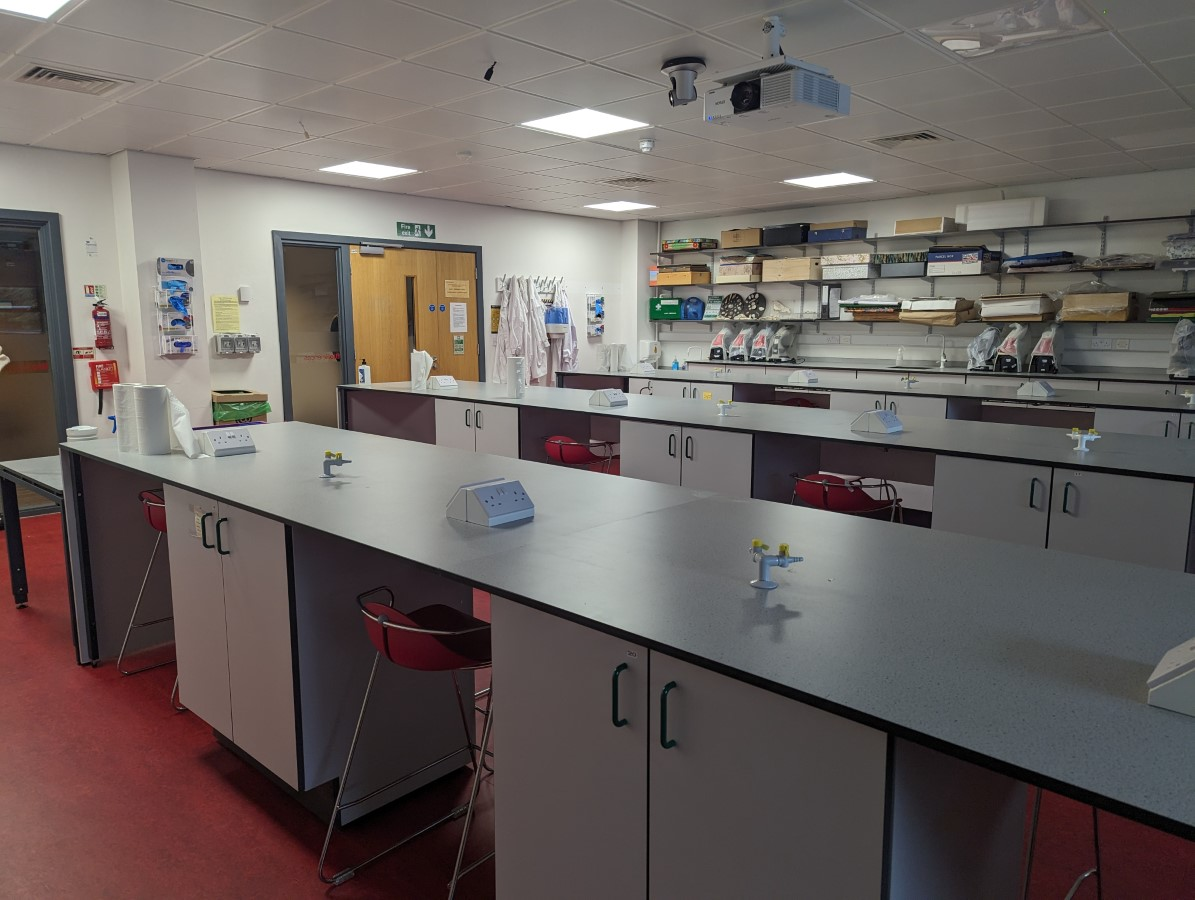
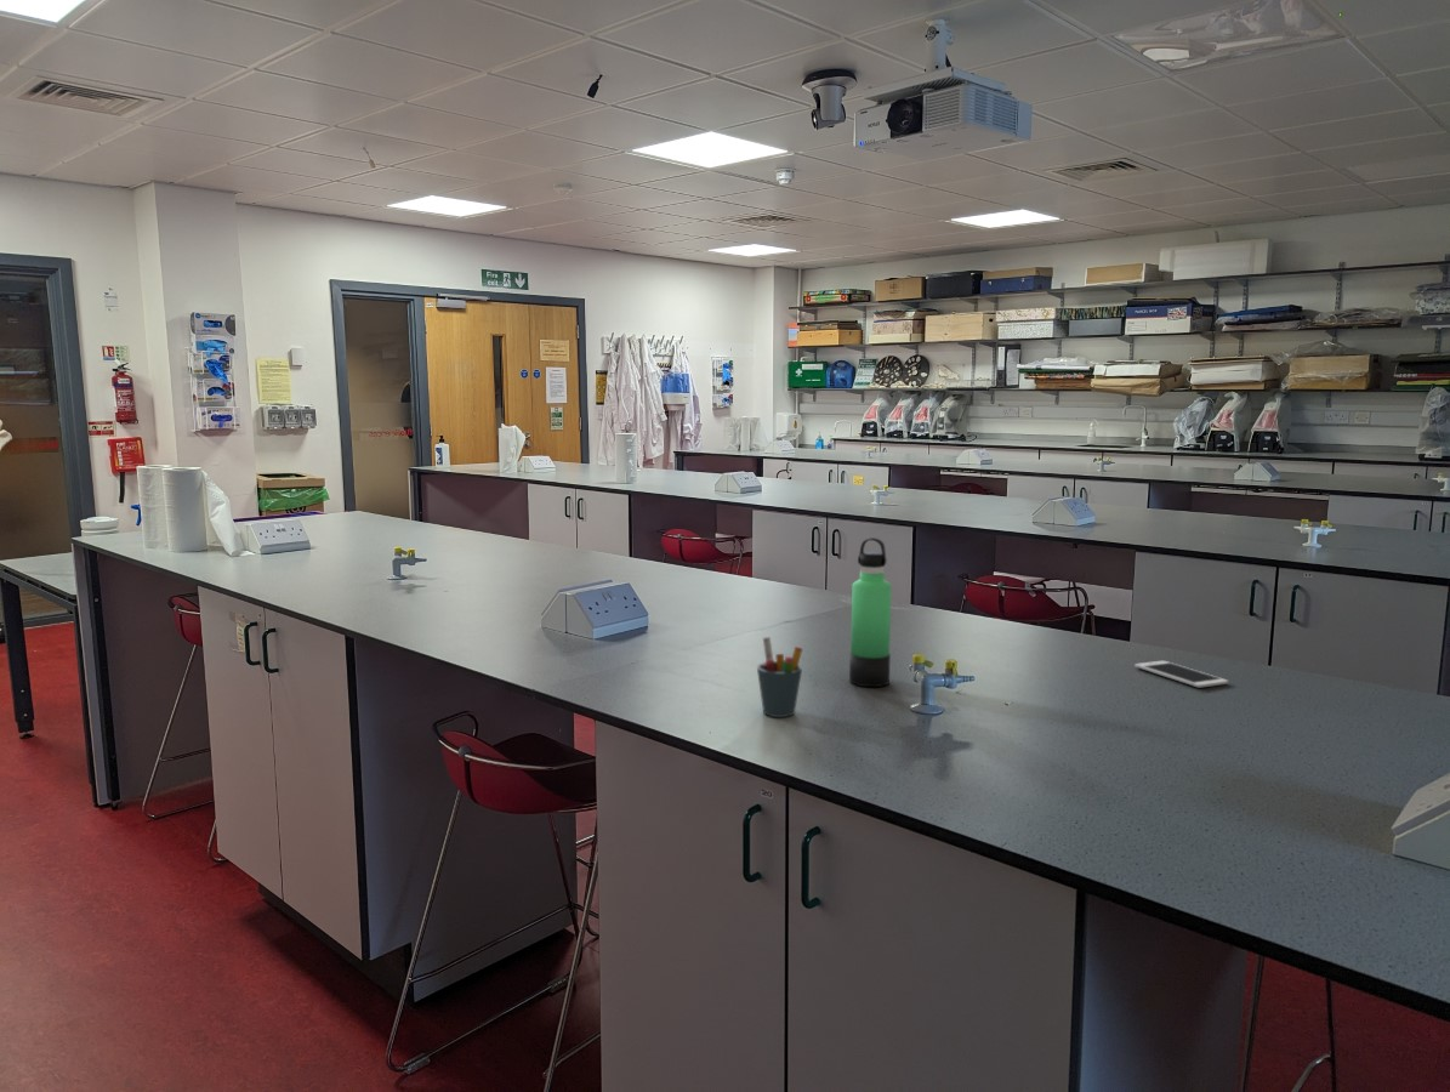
+ cell phone [1133,660,1229,689]
+ thermos bottle [848,536,893,688]
+ pen holder [756,636,803,718]
